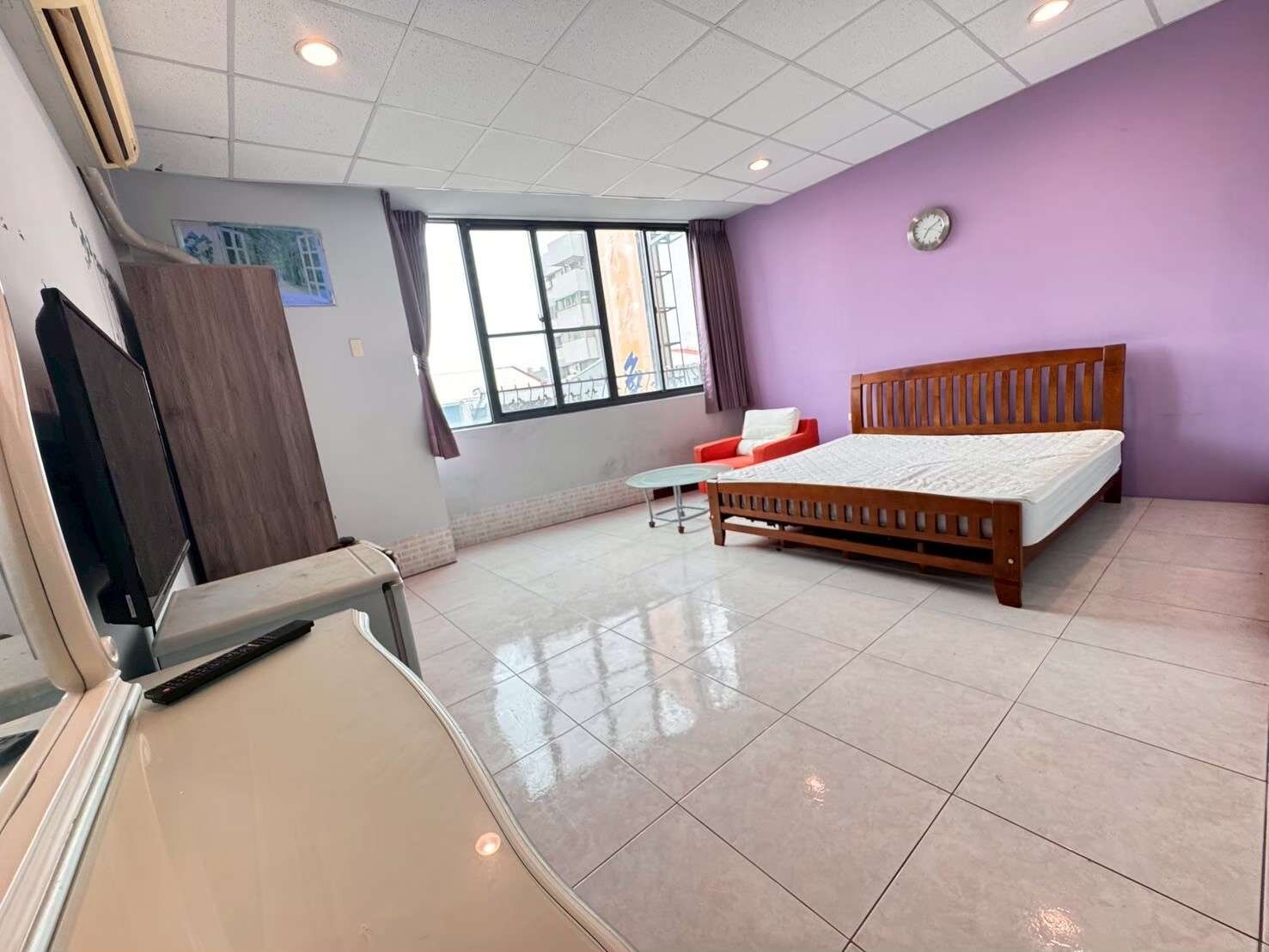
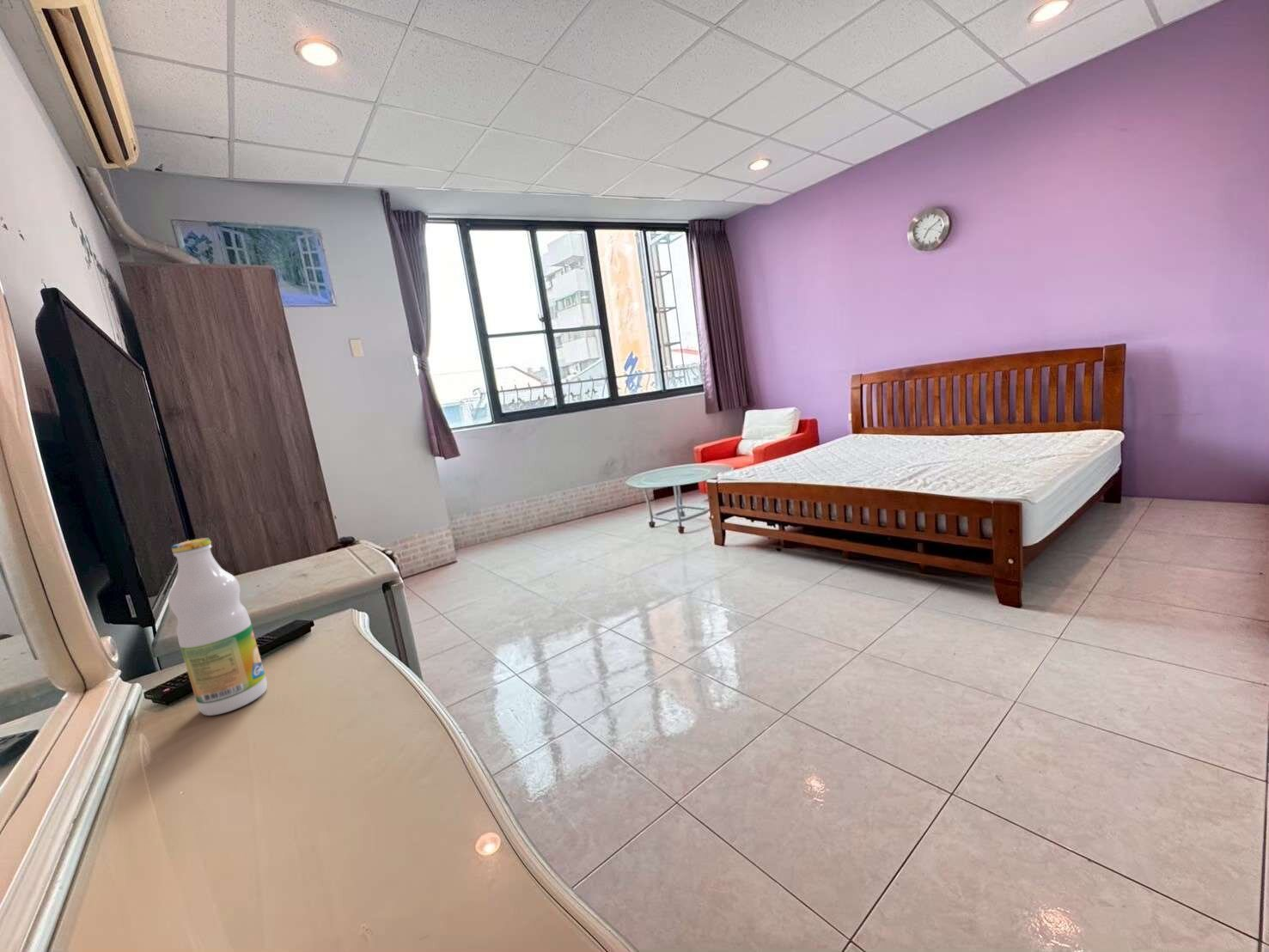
+ bottle [168,537,268,717]
